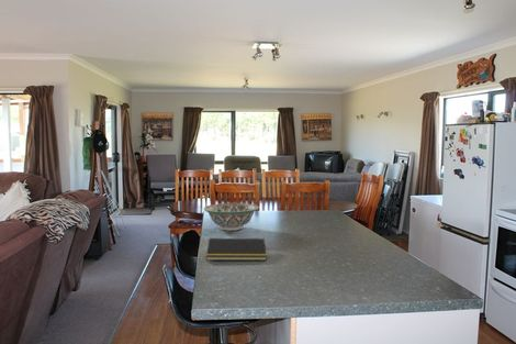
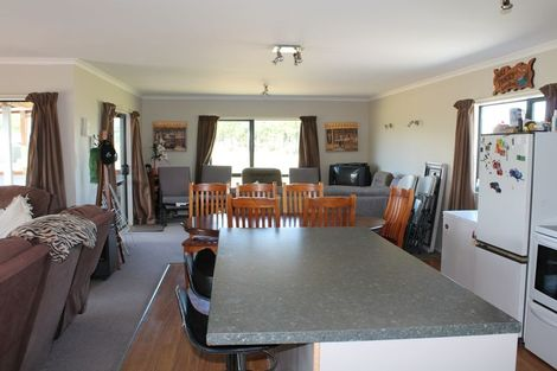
- decorative bowl [203,202,260,232]
- notepad [205,237,268,262]
